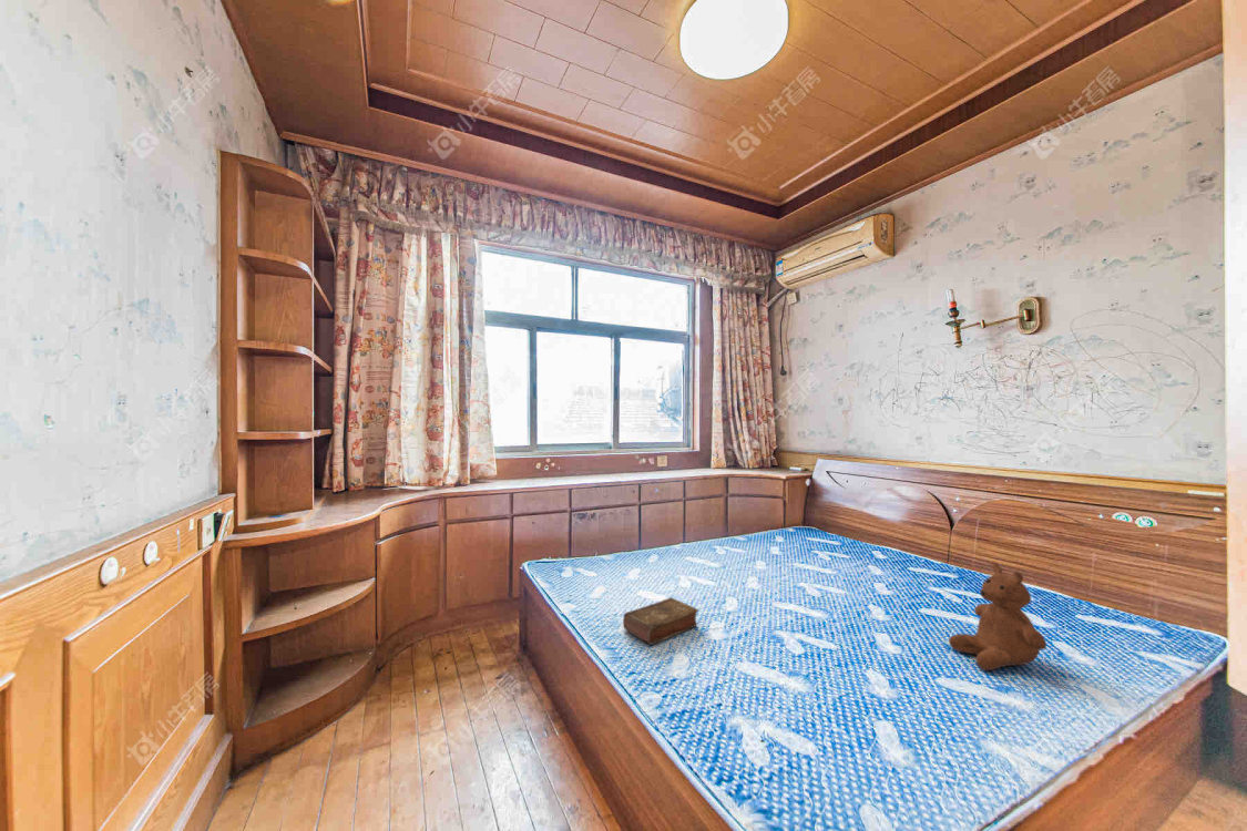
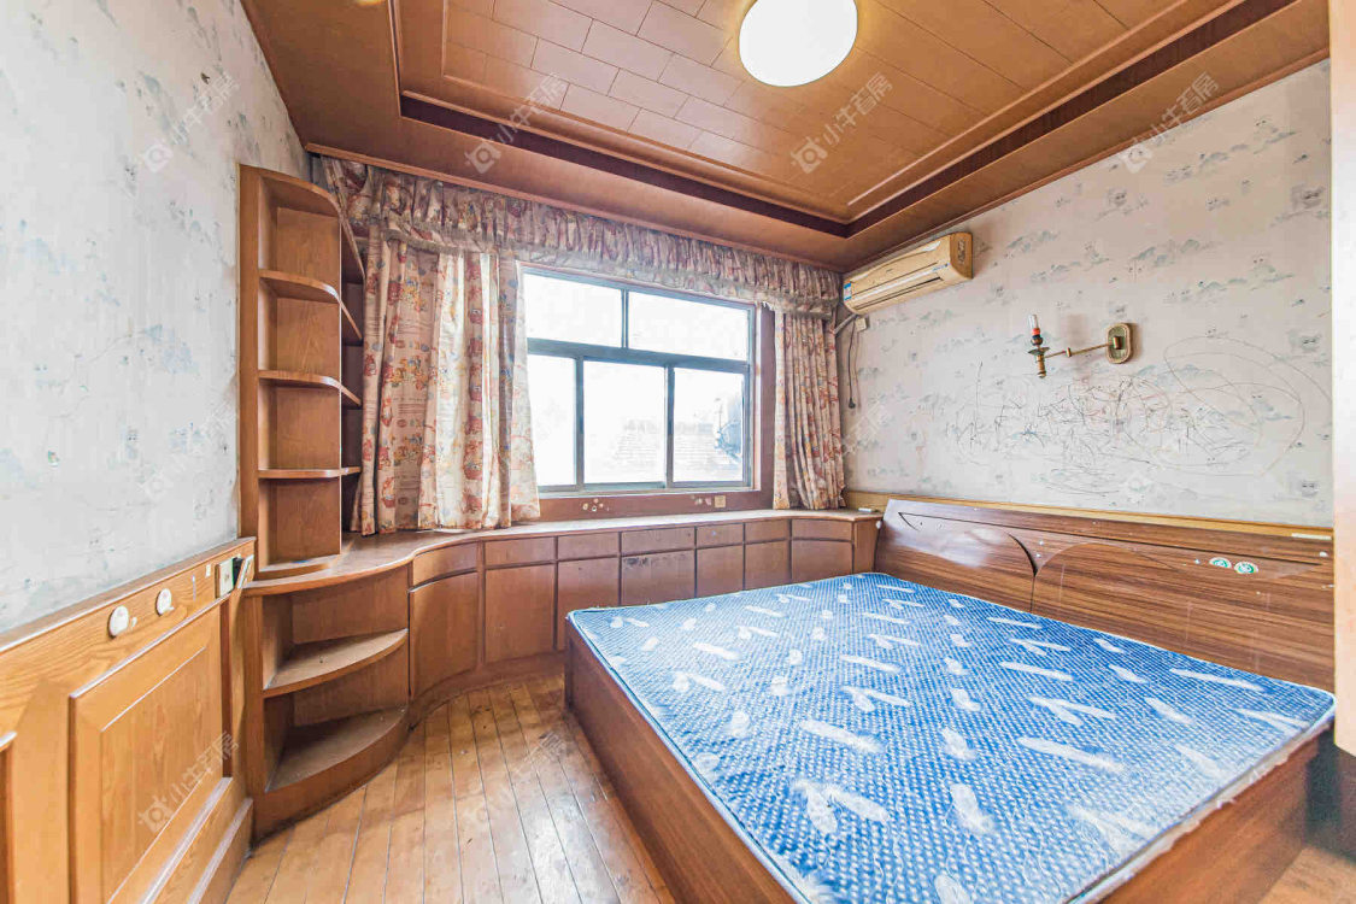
- teddy bear [948,562,1047,671]
- book [622,596,699,646]
